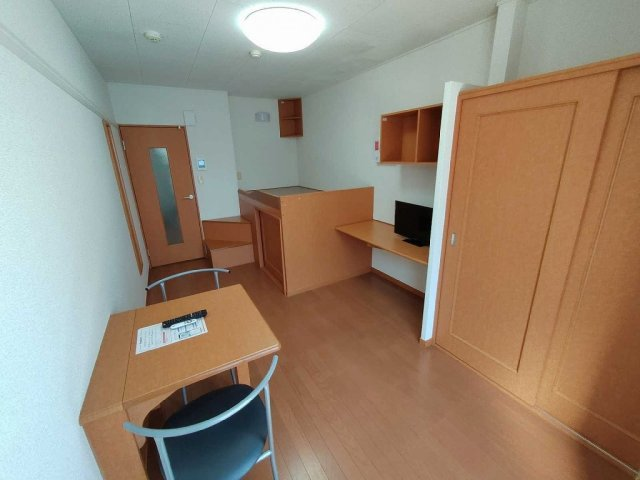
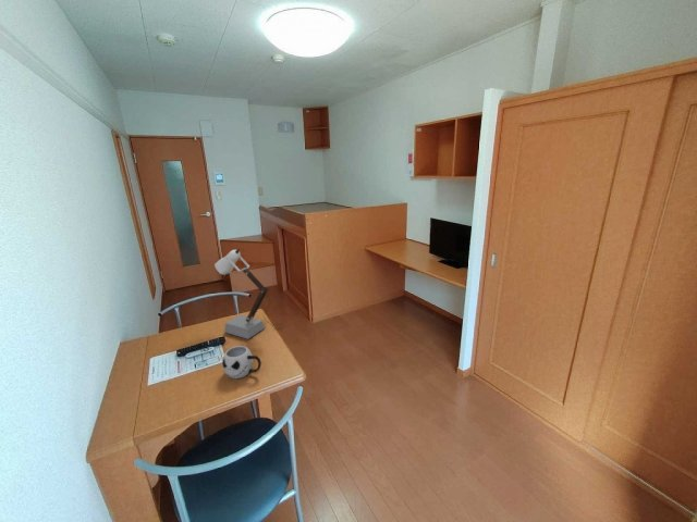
+ desk lamp [213,247,284,340]
+ mug [221,345,262,380]
